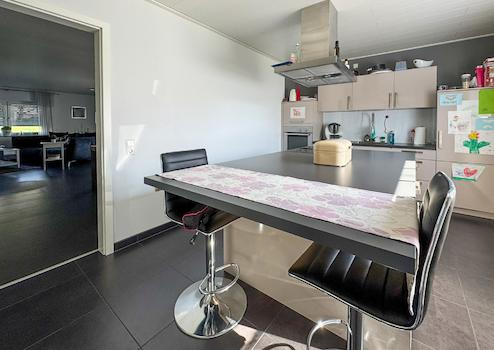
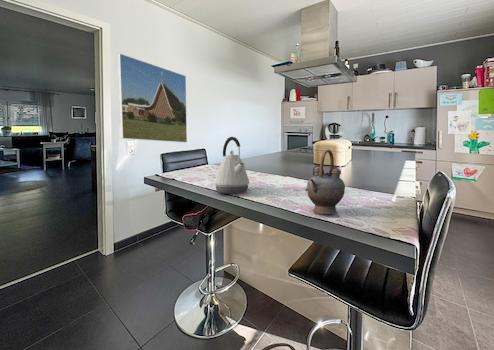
+ kettle [213,136,250,195]
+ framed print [117,53,188,143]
+ teapot [304,149,346,215]
